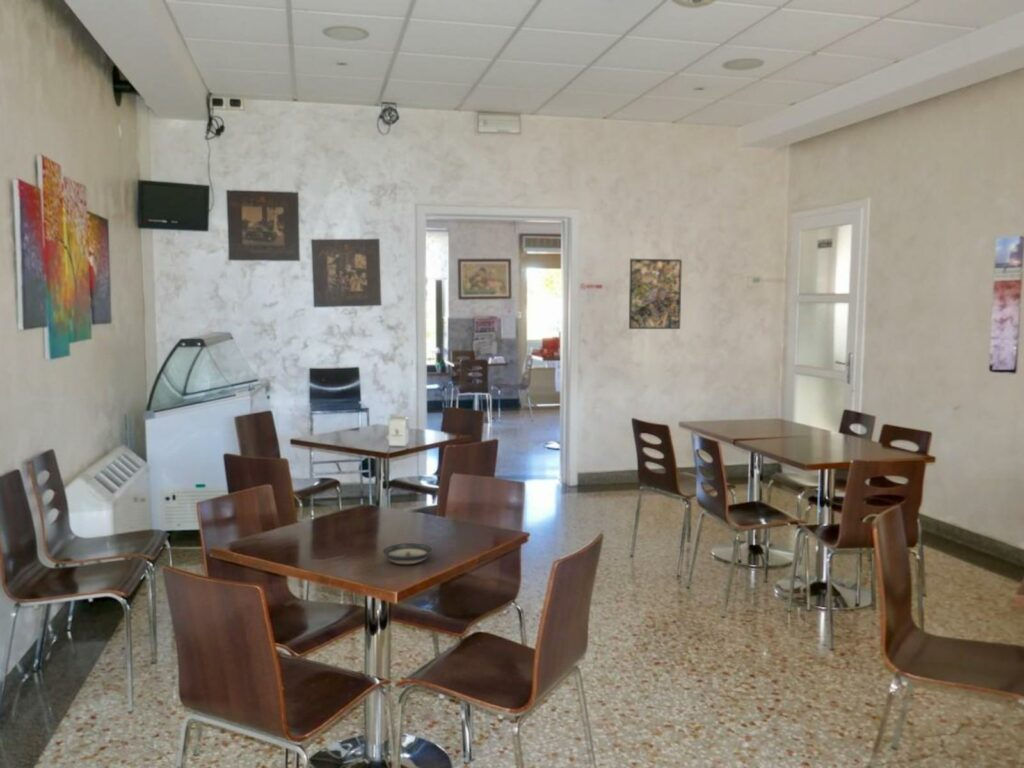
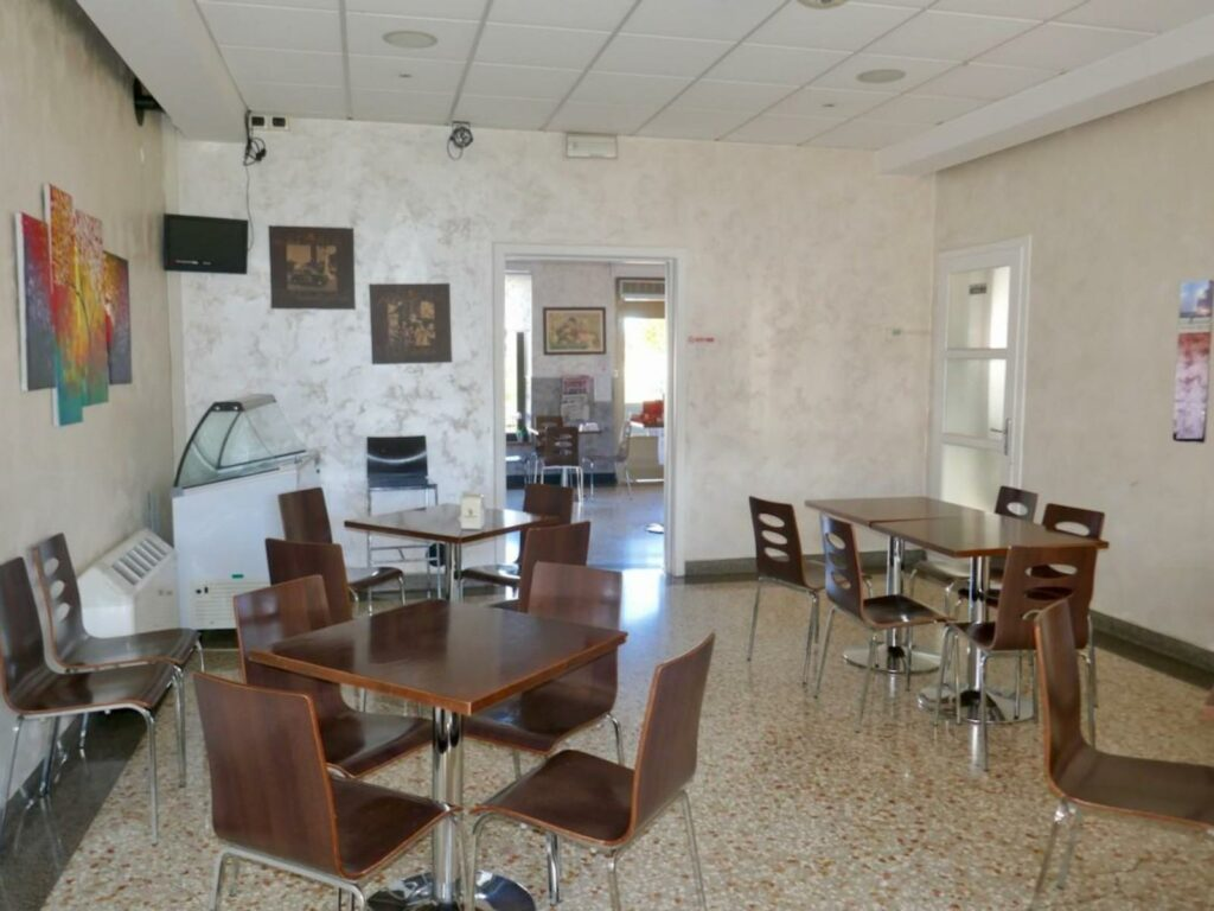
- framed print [628,258,683,330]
- saucer [382,542,433,565]
